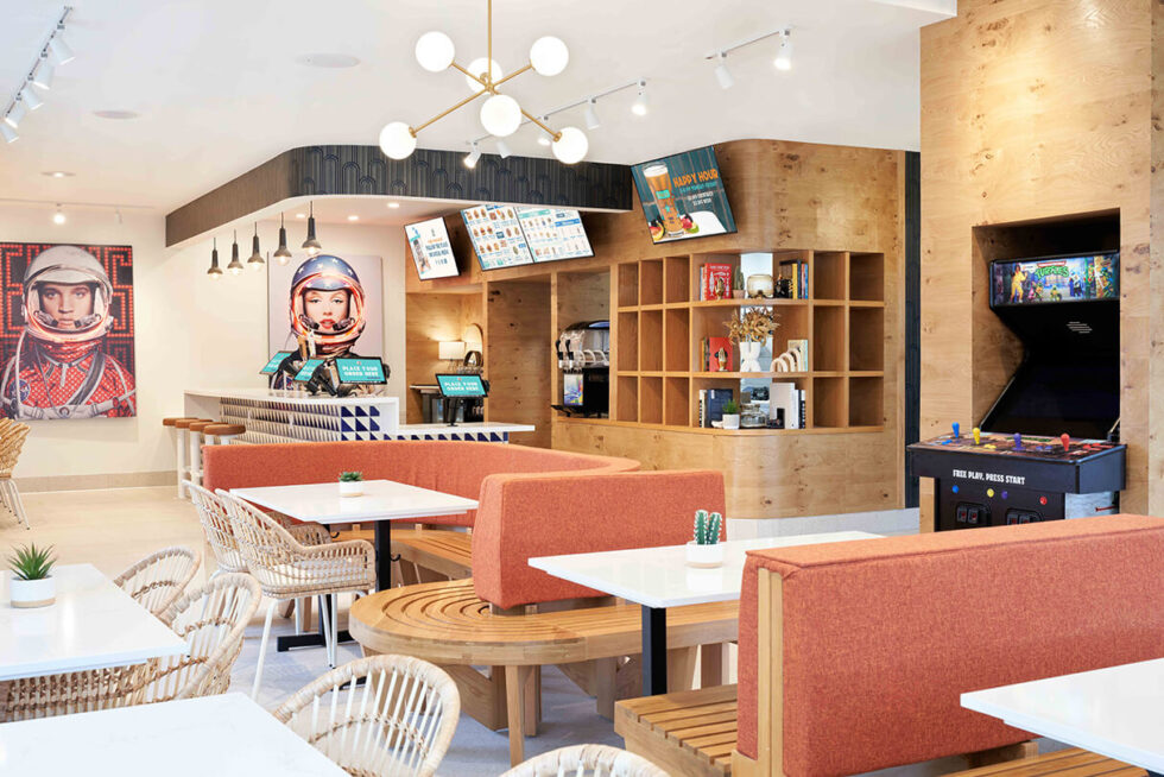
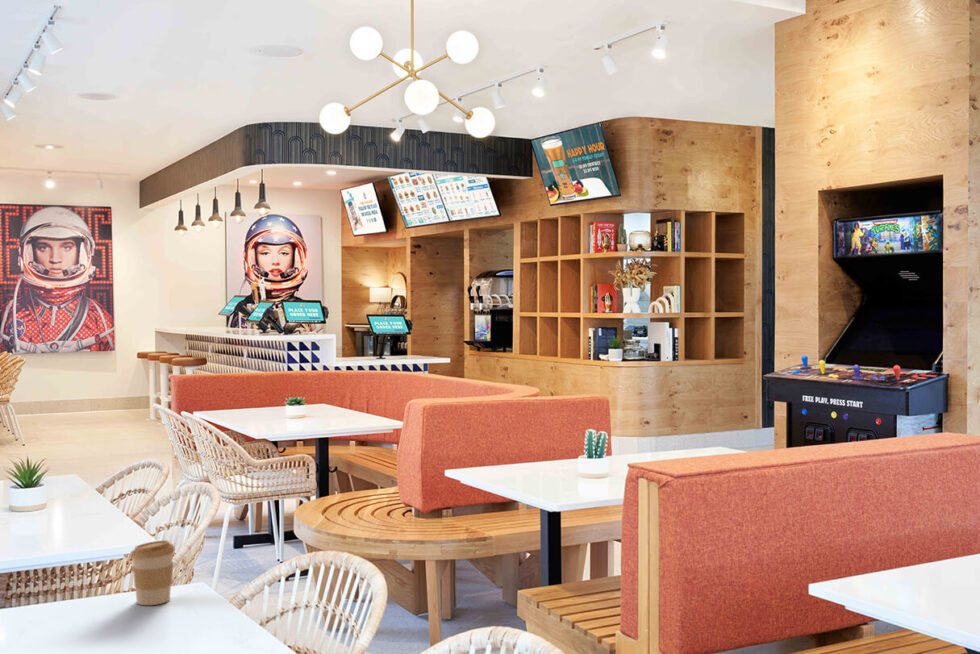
+ coffee cup [129,539,176,606]
